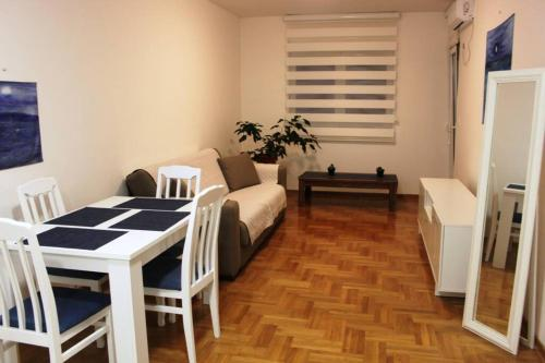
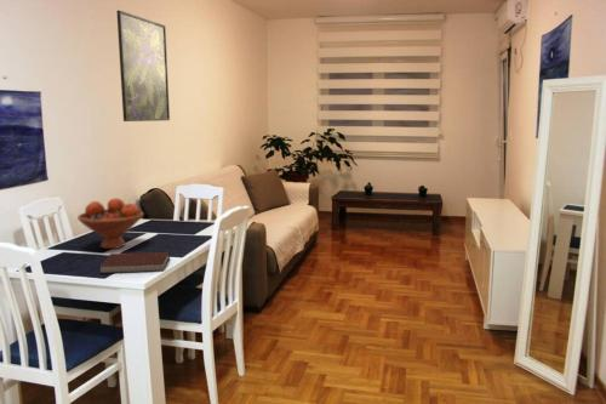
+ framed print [115,10,171,123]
+ notebook [98,251,171,274]
+ fruit bowl [76,197,145,250]
